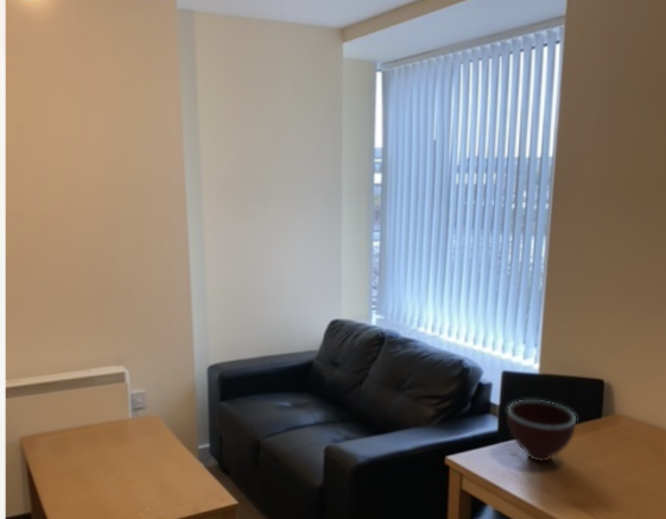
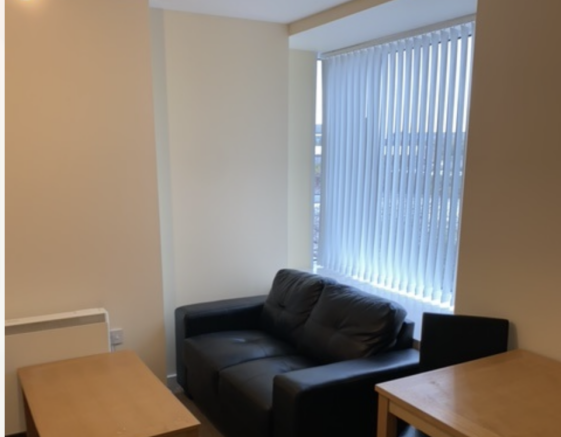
- bowl [507,399,577,463]
